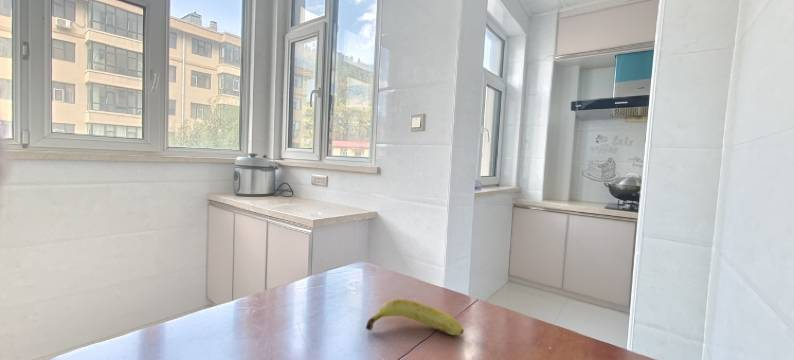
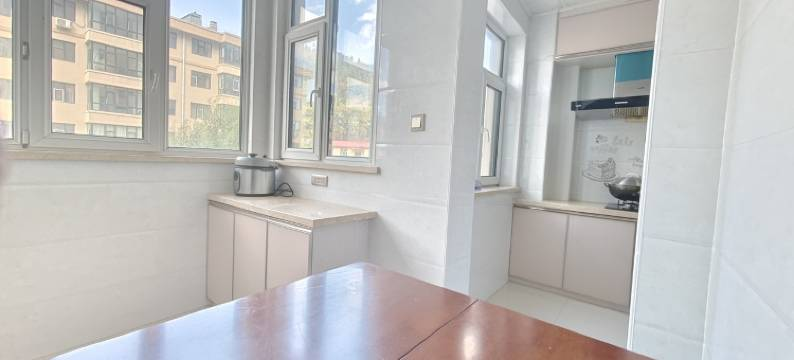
- fruit [365,298,464,336]
